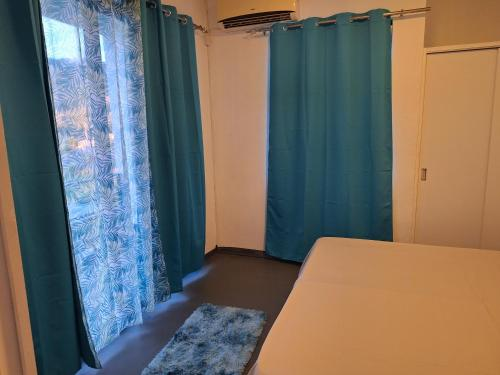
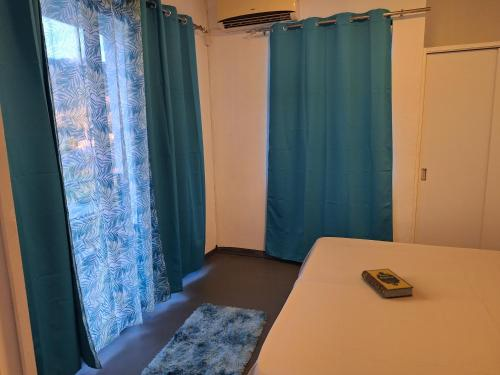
+ hardback book [360,268,414,299]
